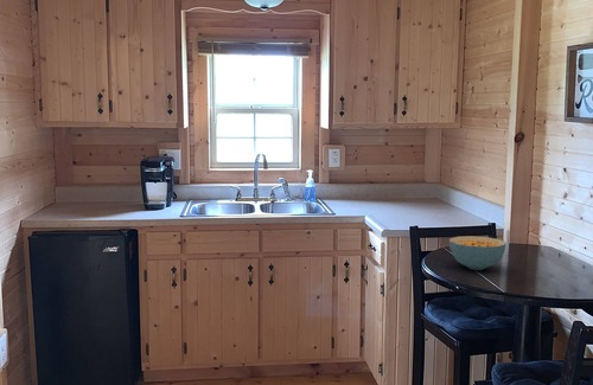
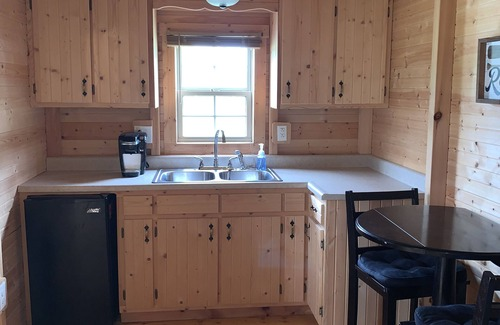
- cereal bowl [448,235,508,271]
